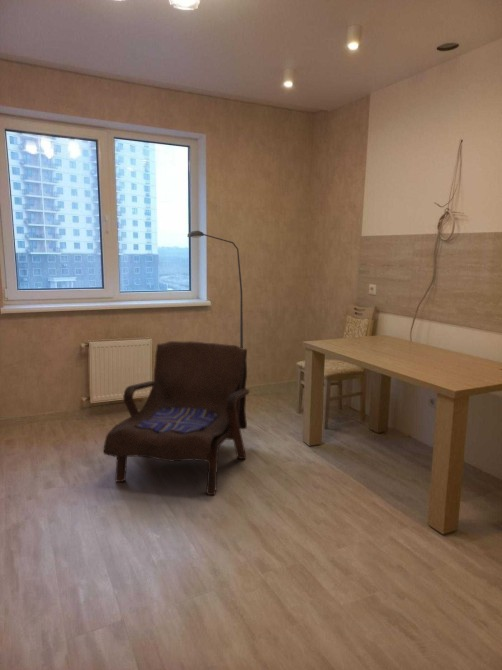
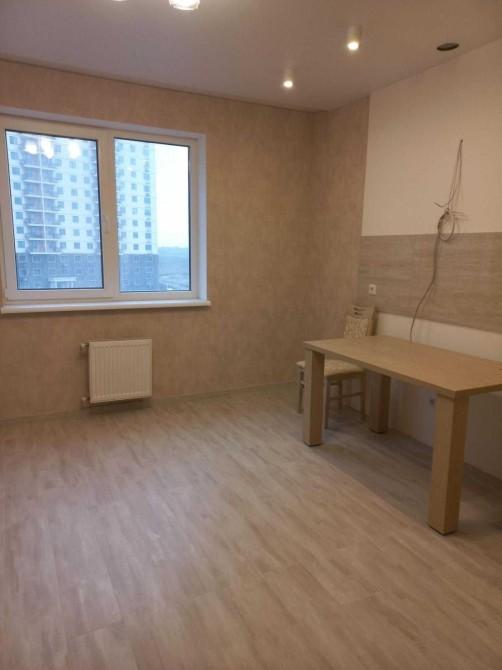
- floor lamp [187,230,244,349]
- armchair [103,340,250,496]
